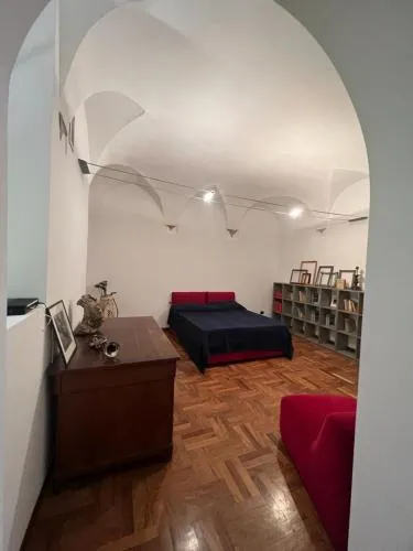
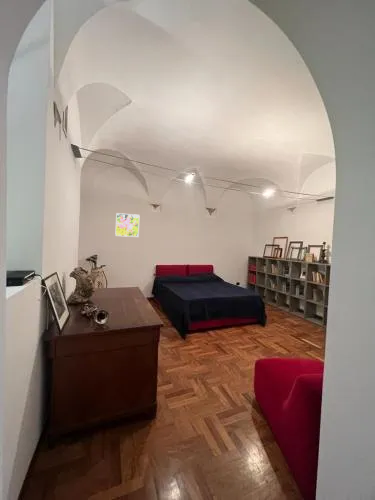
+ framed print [114,212,141,238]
